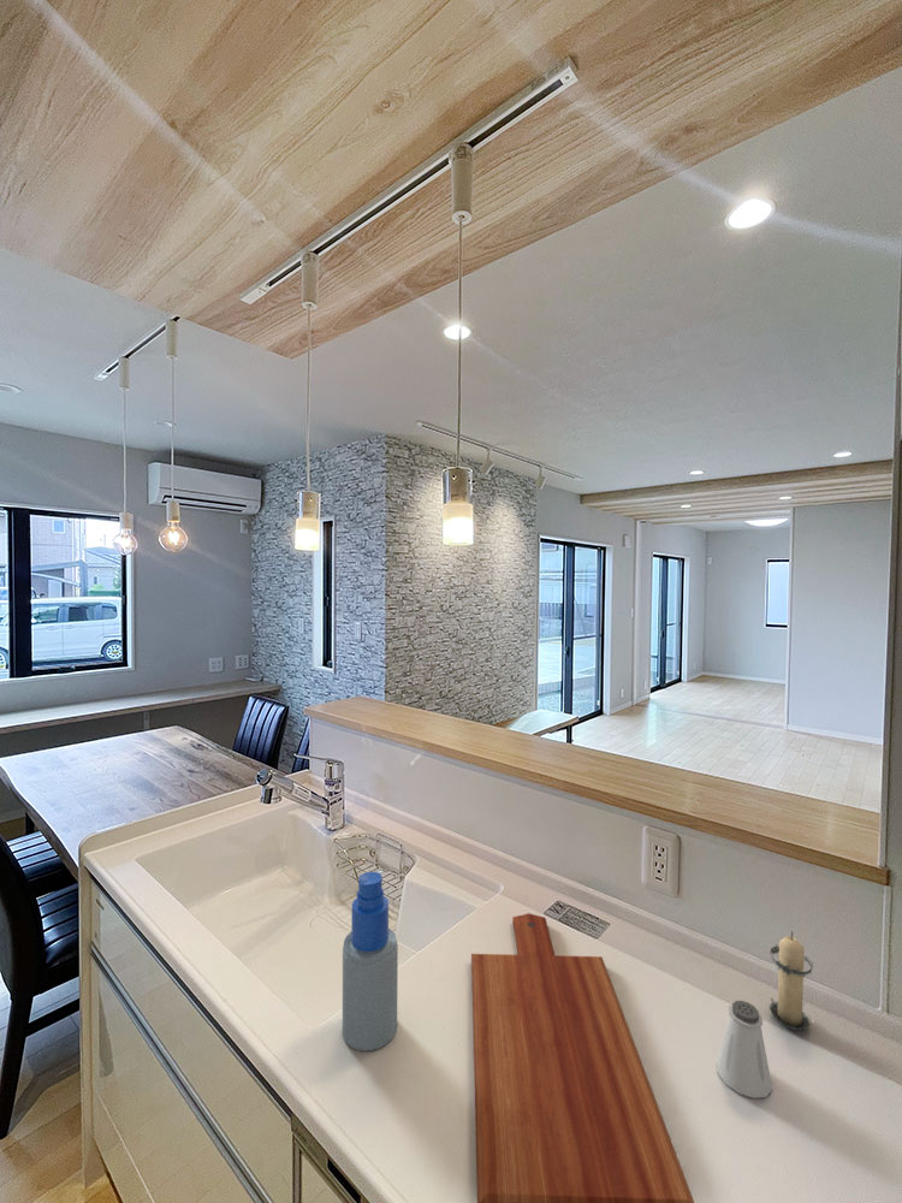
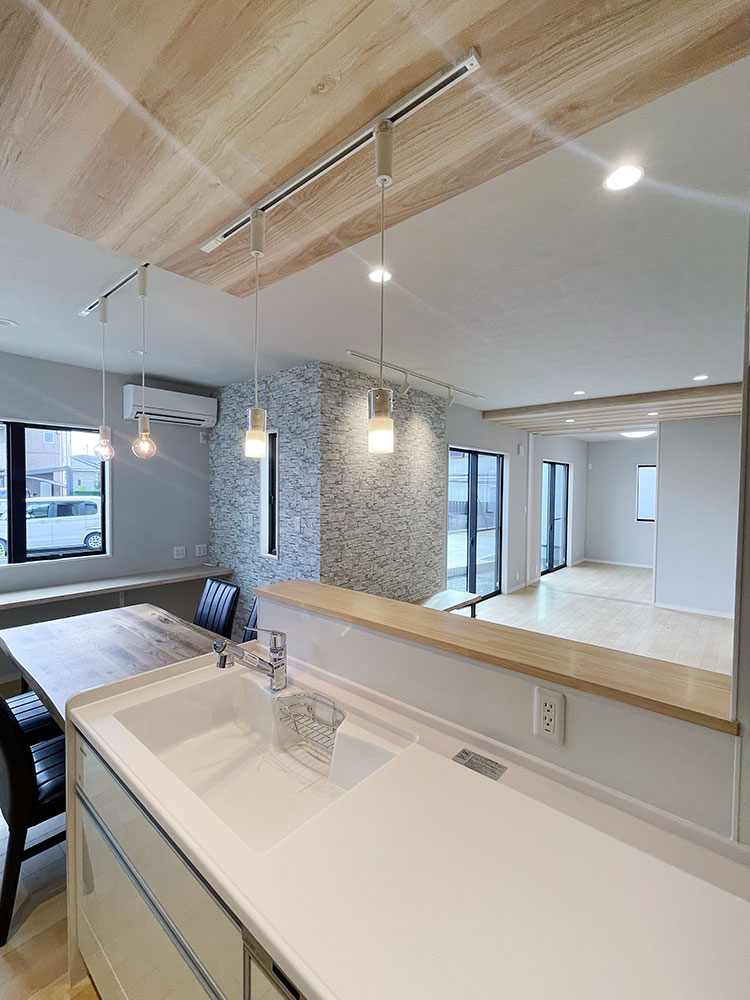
- saltshaker [716,1000,773,1100]
- candle [767,930,814,1032]
- spray bottle [342,871,399,1051]
- cutting board [470,912,695,1203]
